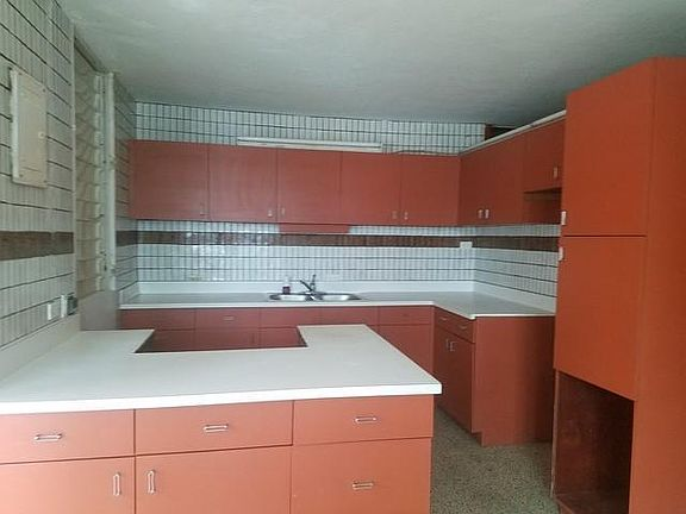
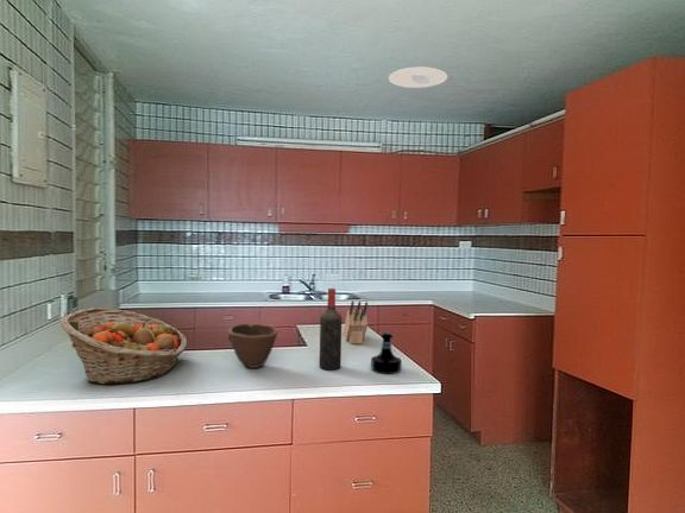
+ knife block [341,300,369,344]
+ fruit basket [59,306,188,386]
+ recessed light [388,66,448,89]
+ bowl [227,323,278,369]
+ tequila bottle [370,331,403,375]
+ wine bottle [319,287,342,372]
